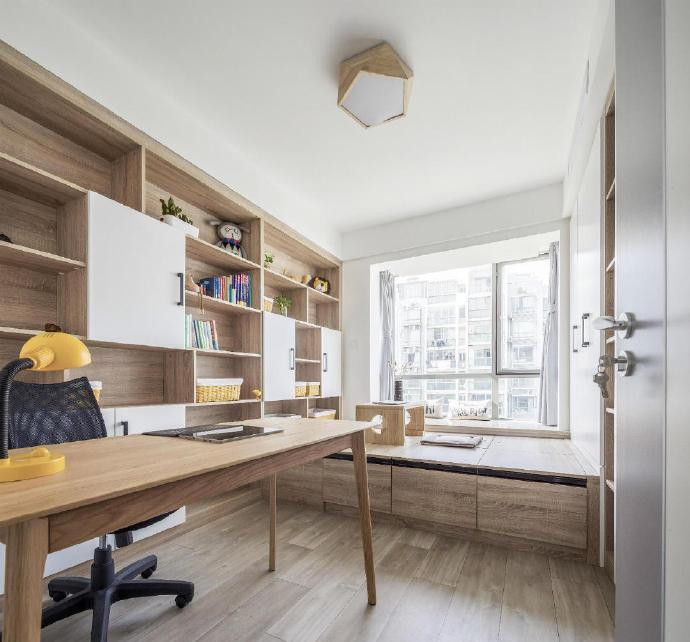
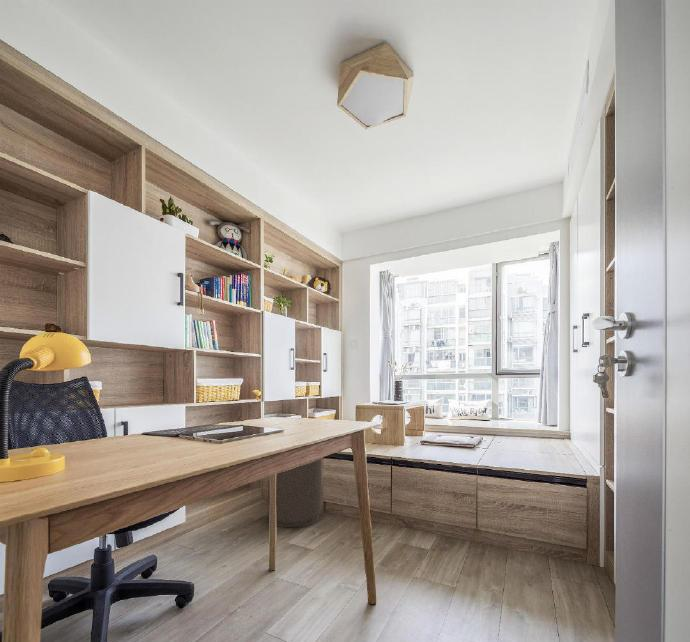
+ trash can [267,458,323,528]
